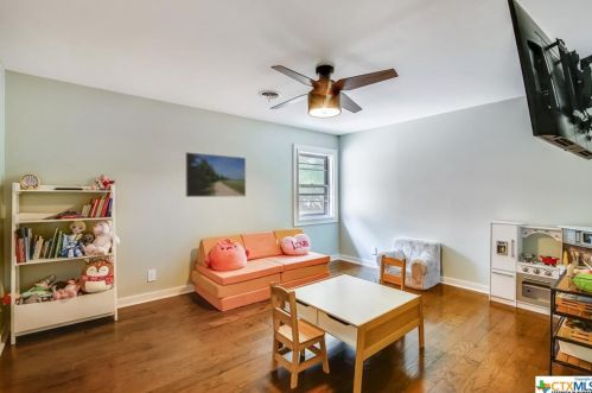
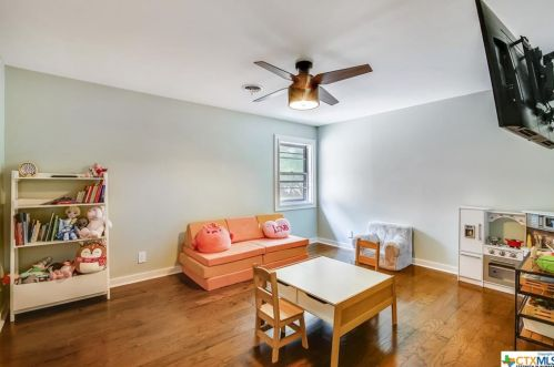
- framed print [184,151,247,198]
